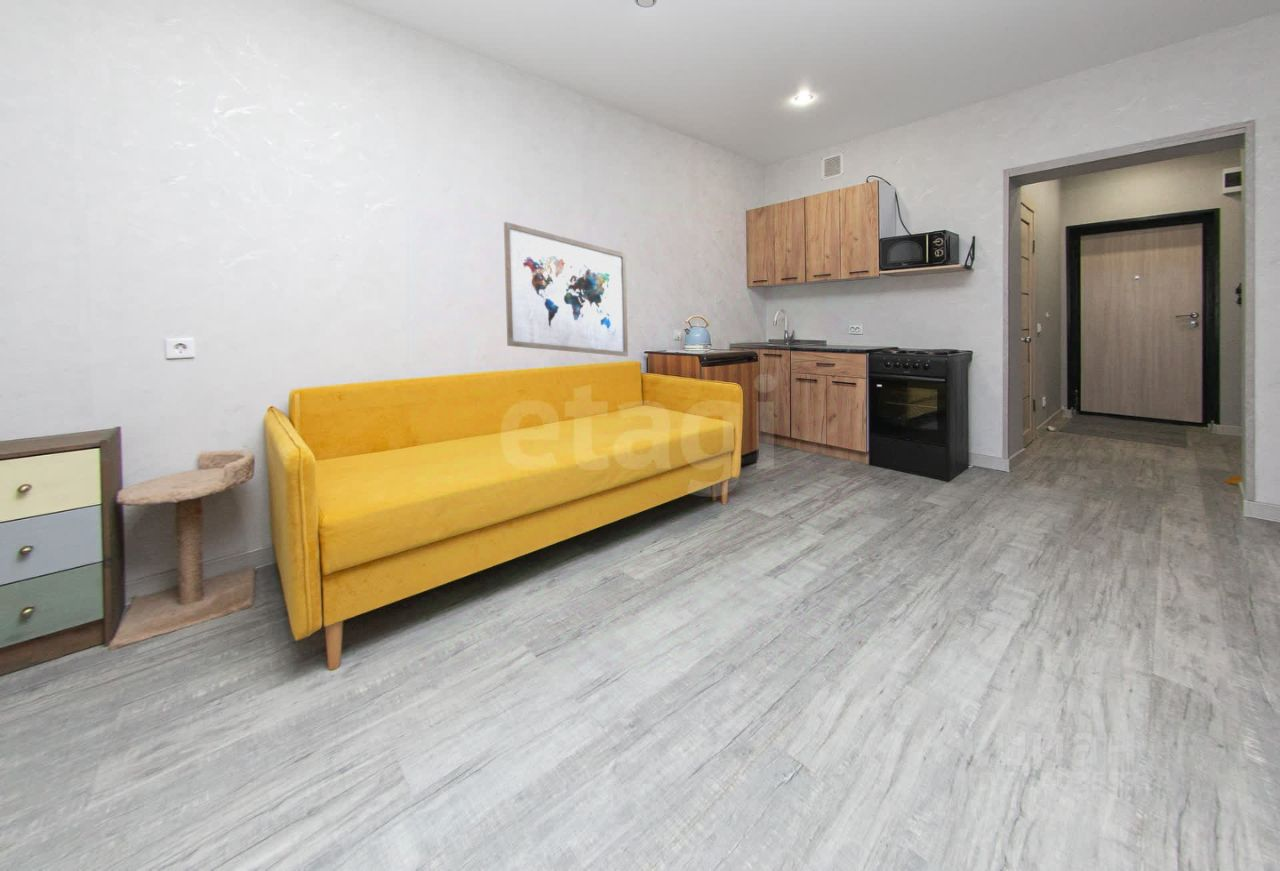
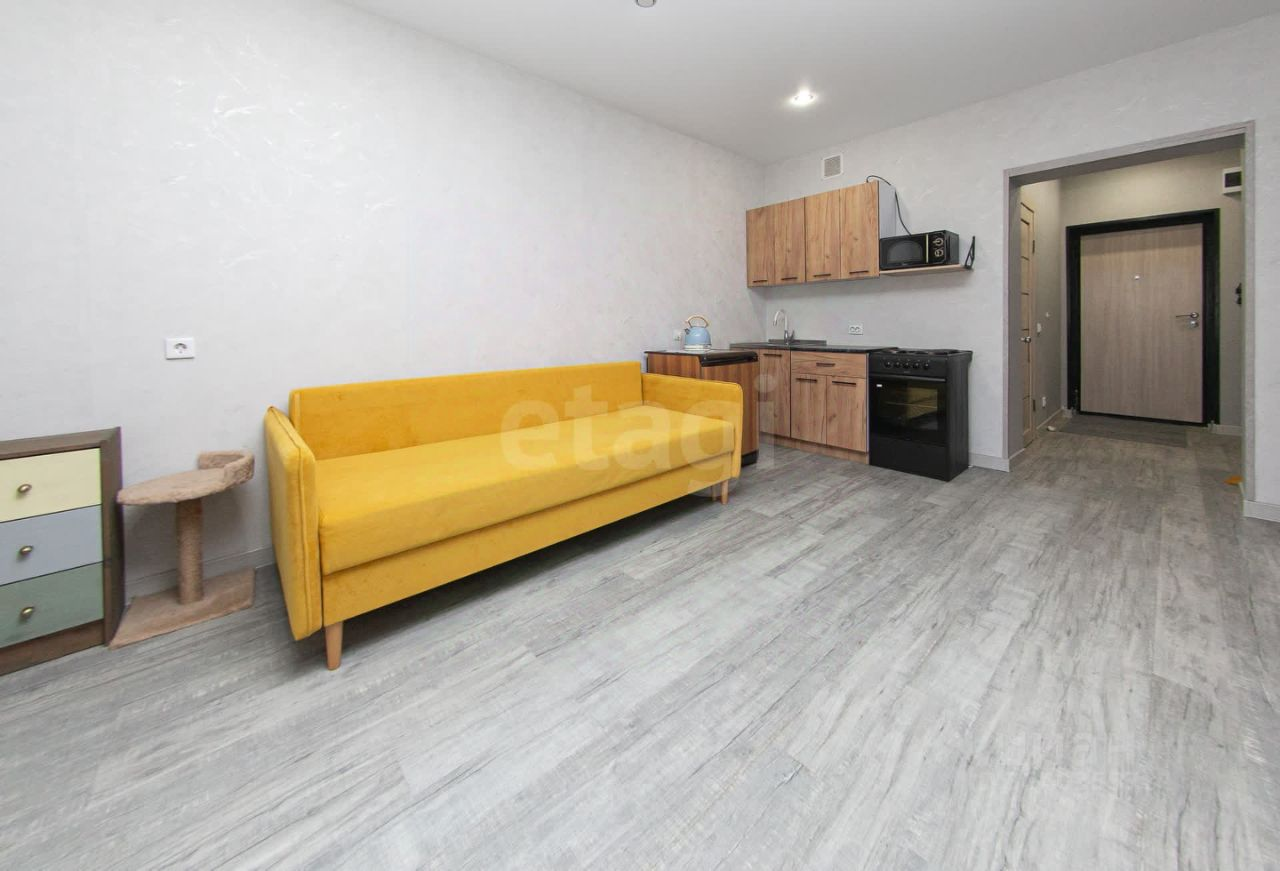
- wall art [503,221,629,357]
